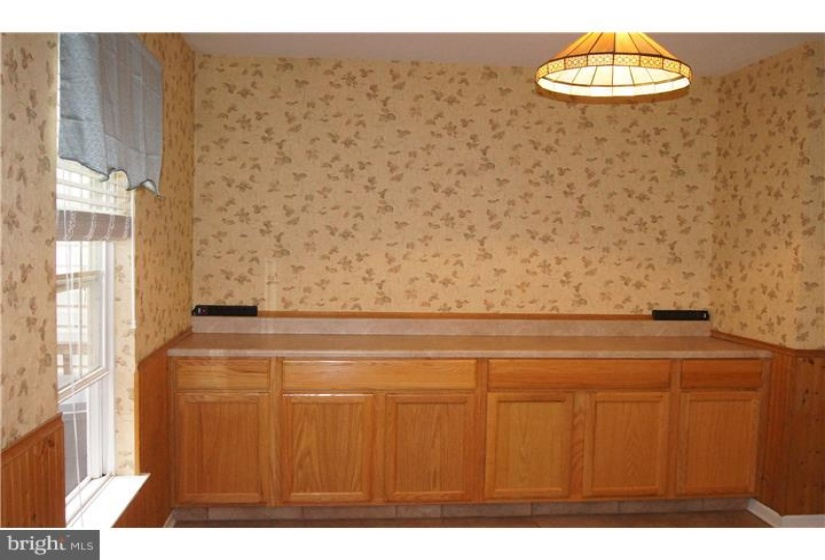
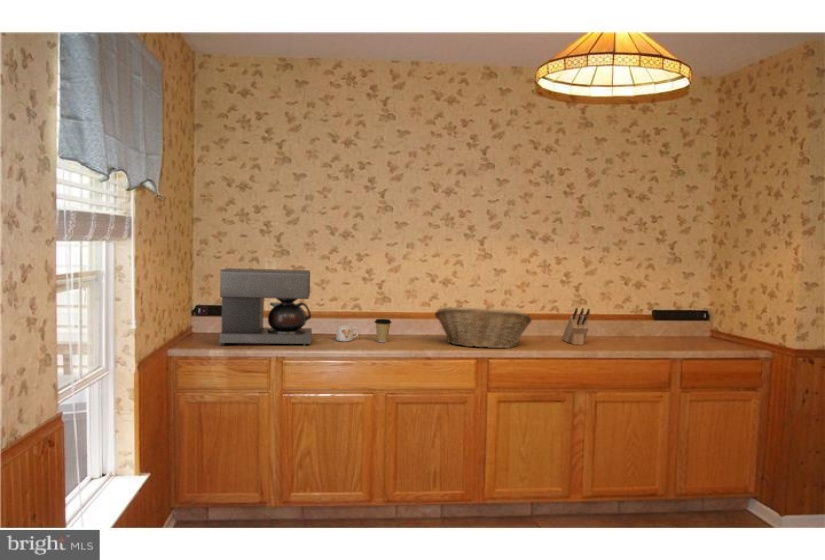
+ fruit basket [433,306,533,349]
+ mug [335,325,360,343]
+ coffee cup [374,318,393,343]
+ coffee maker [218,267,313,347]
+ knife block [561,307,591,346]
